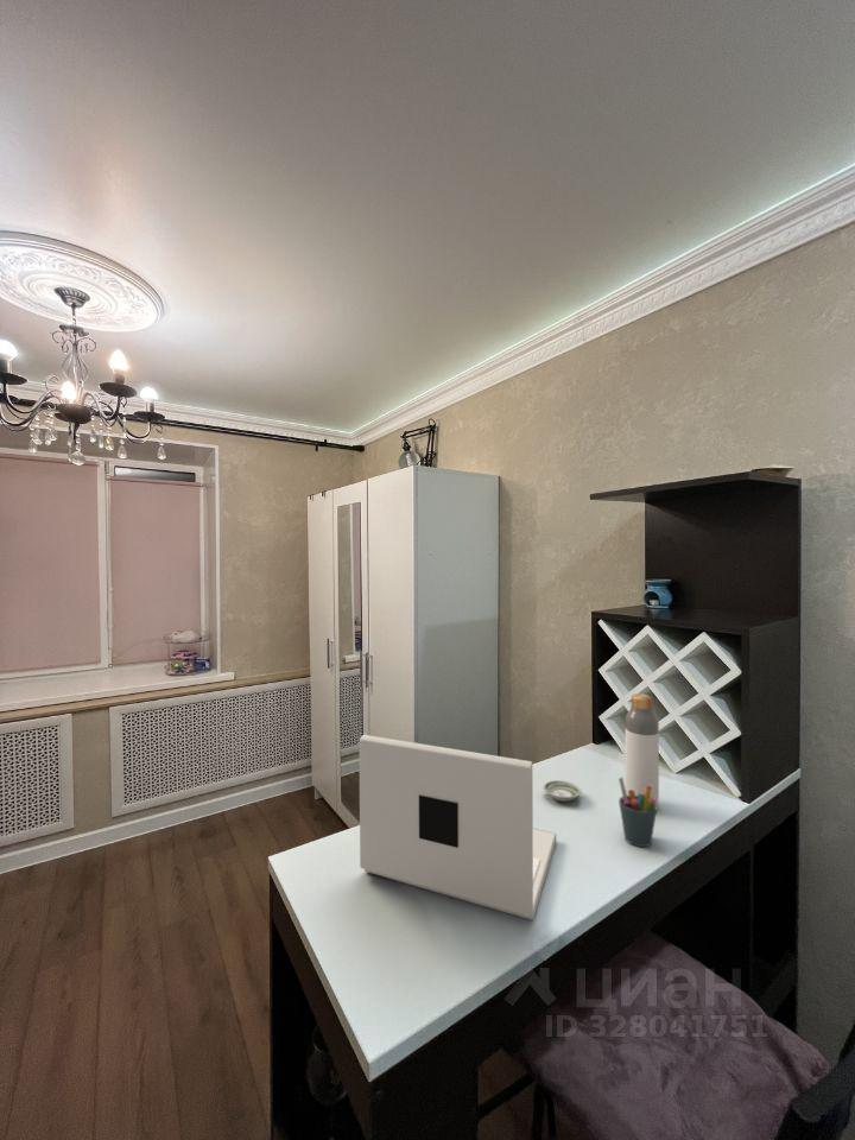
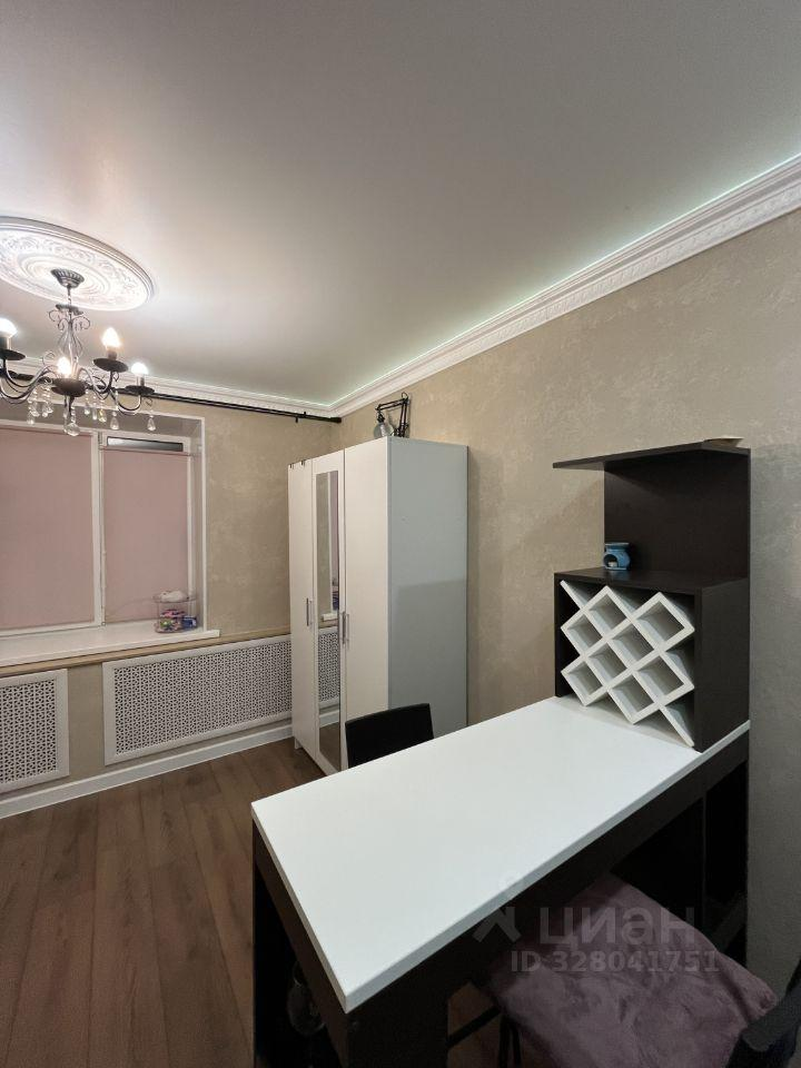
- pen holder [618,775,658,848]
- bottle [625,692,660,805]
- saucer [543,779,583,803]
- laptop [359,734,557,920]
